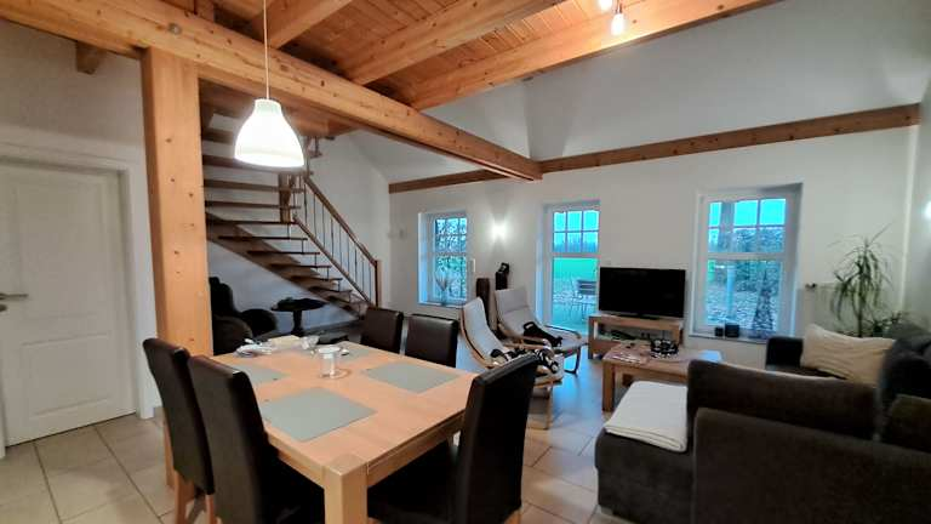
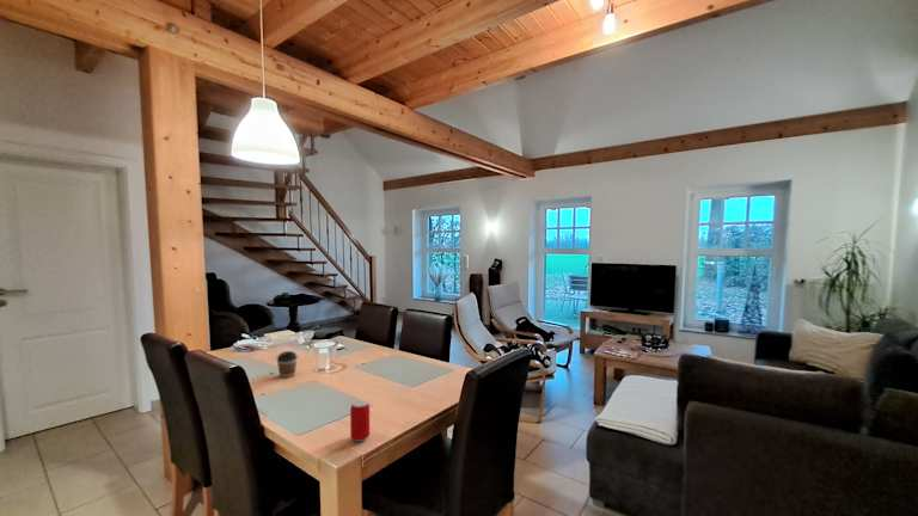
+ beverage can [349,399,371,442]
+ coffee cup [276,350,299,379]
